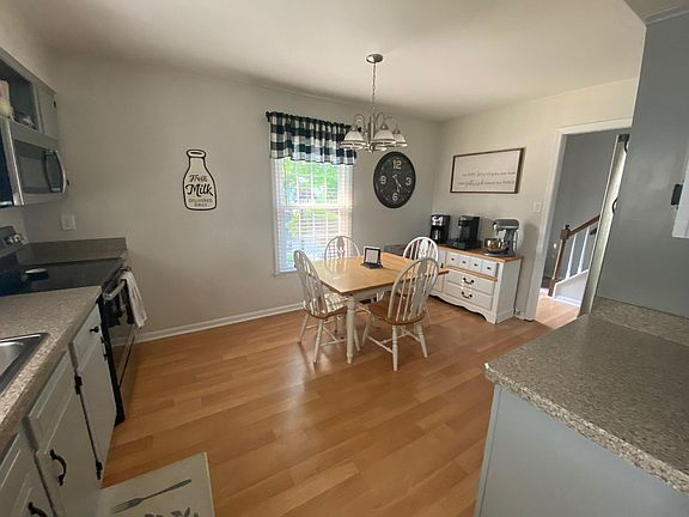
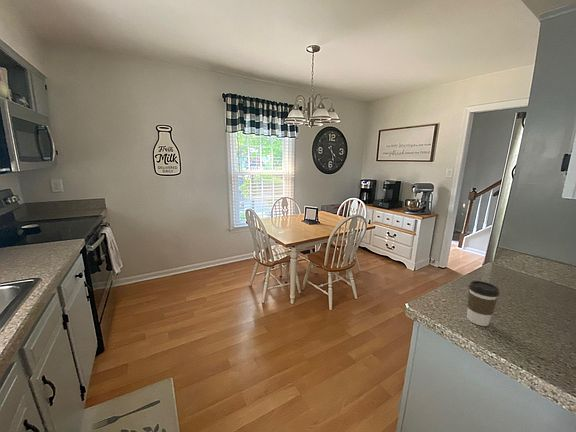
+ coffee cup [466,280,500,327]
